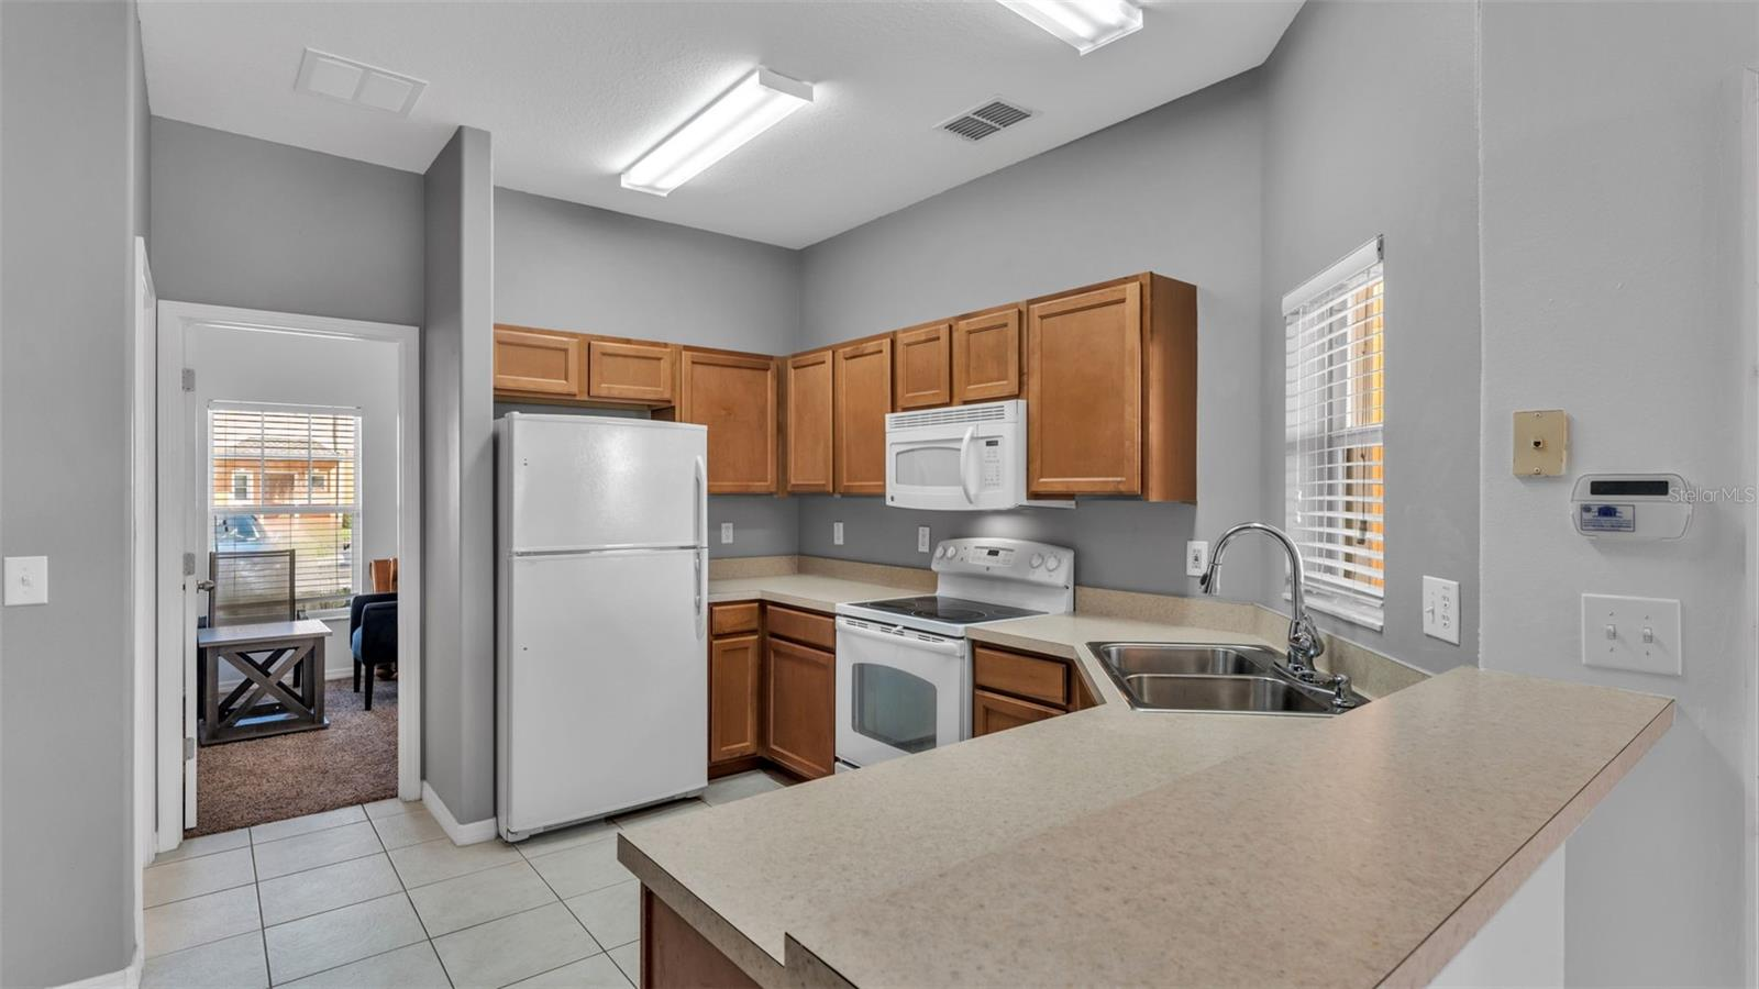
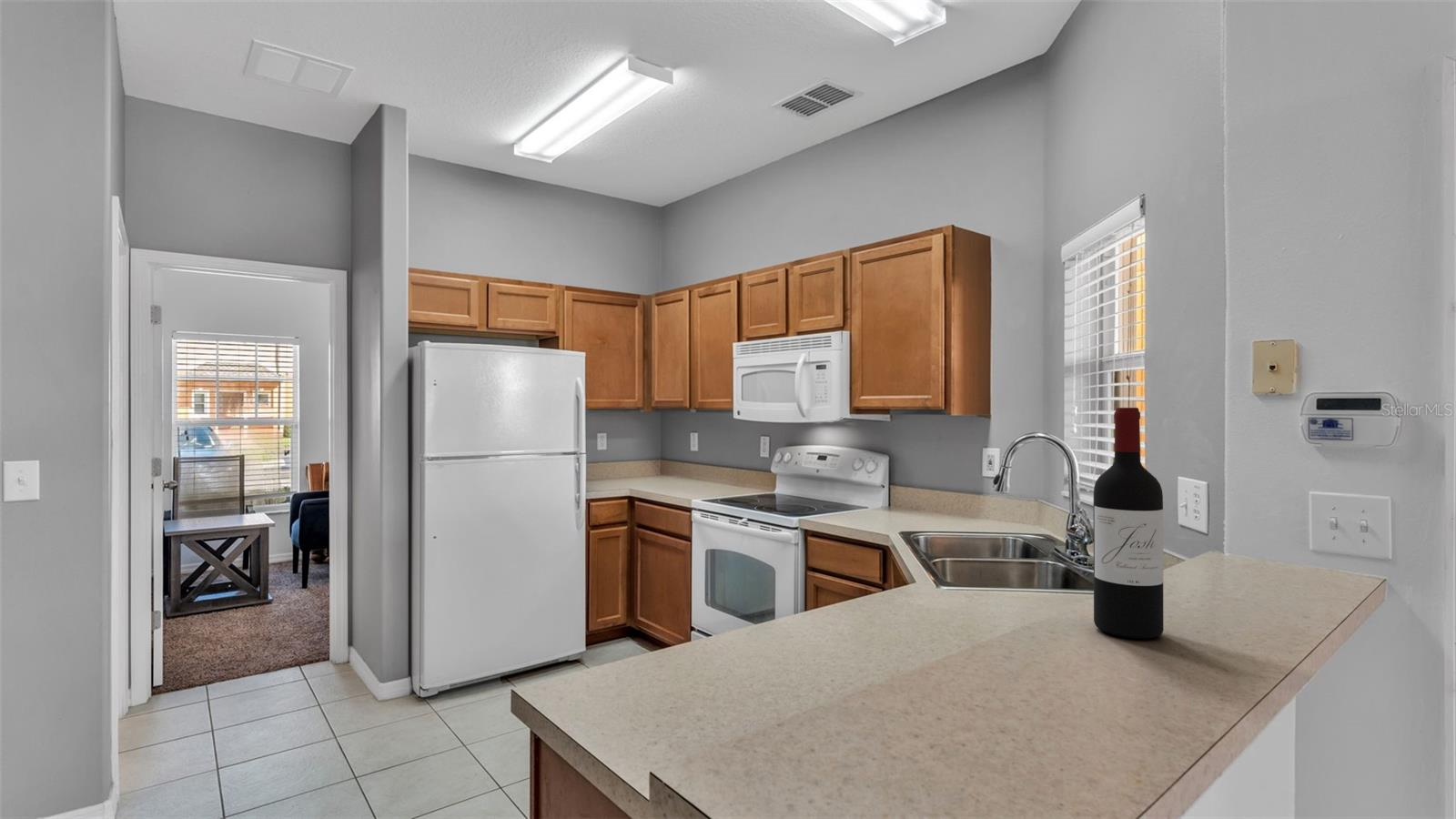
+ wine bottle [1093,407,1165,640]
